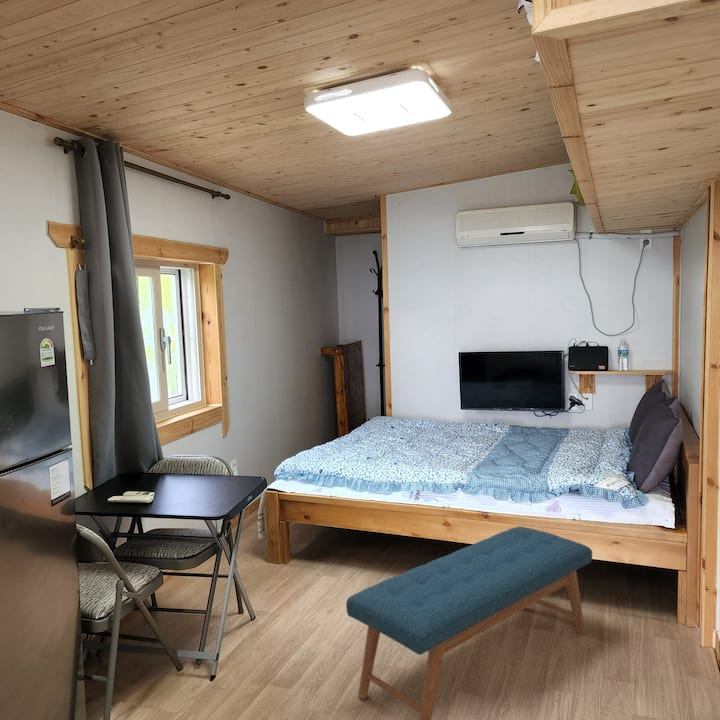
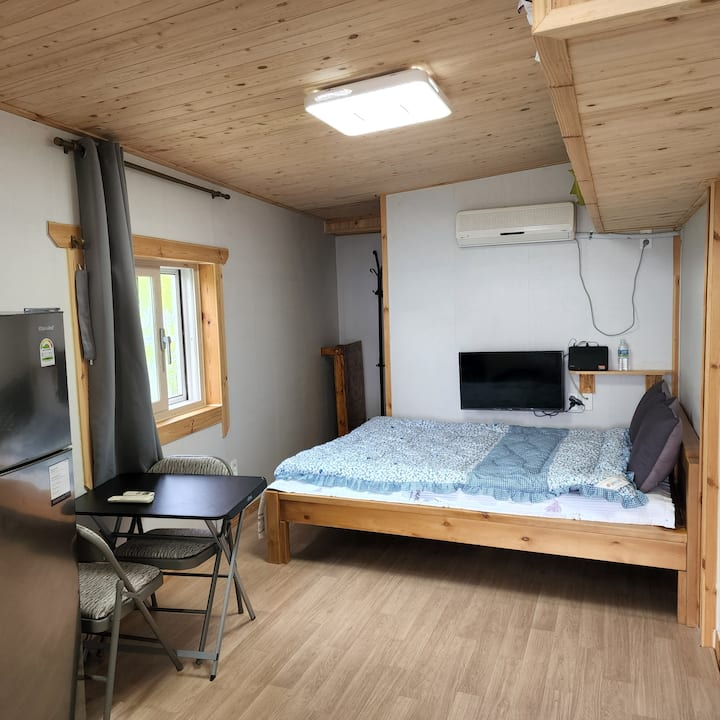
- bench [345,526,593,720]
